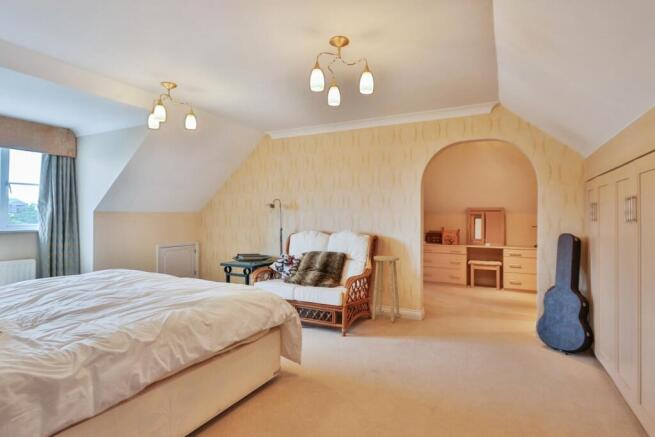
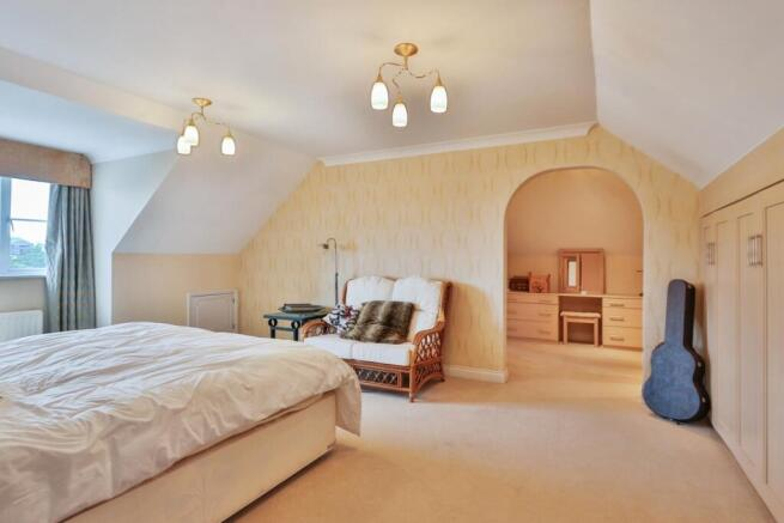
- stool [372,255,400,323]
